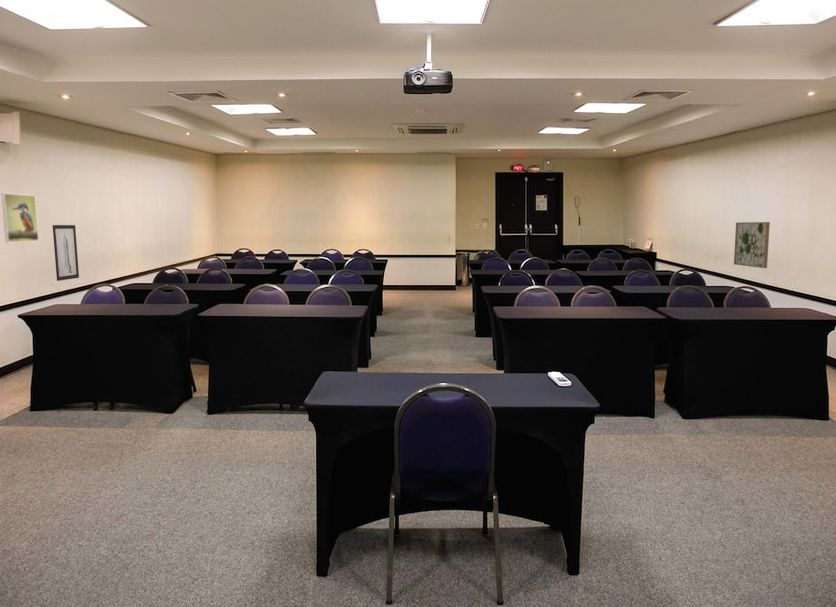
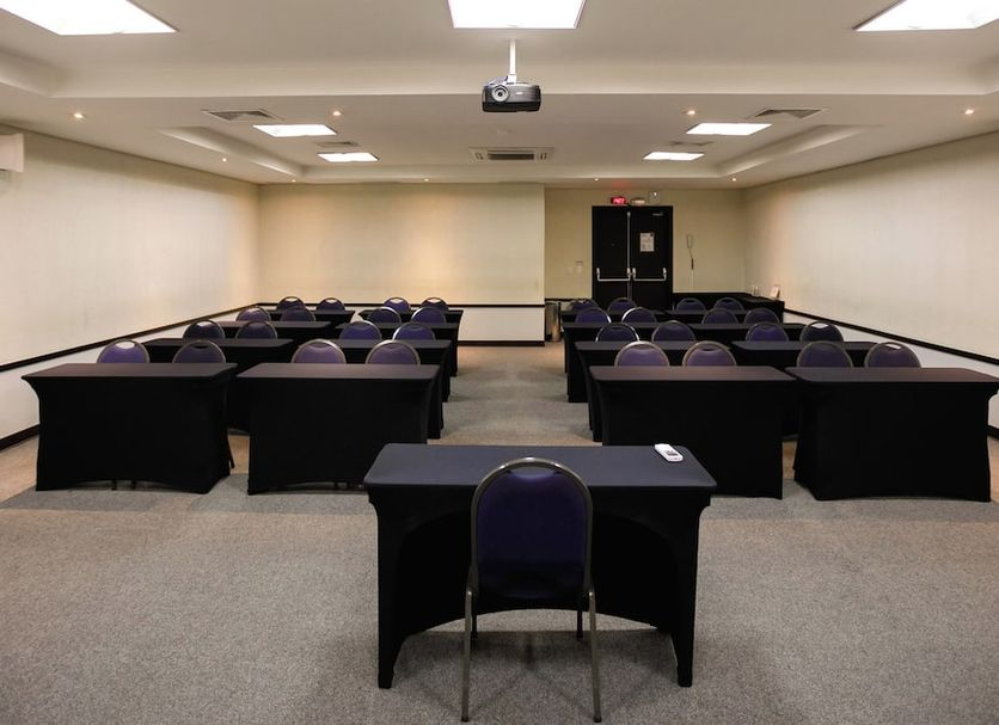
- wall art [733,221,771,269]
- wall art [52,224,80,282]
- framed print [0,192,40,243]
